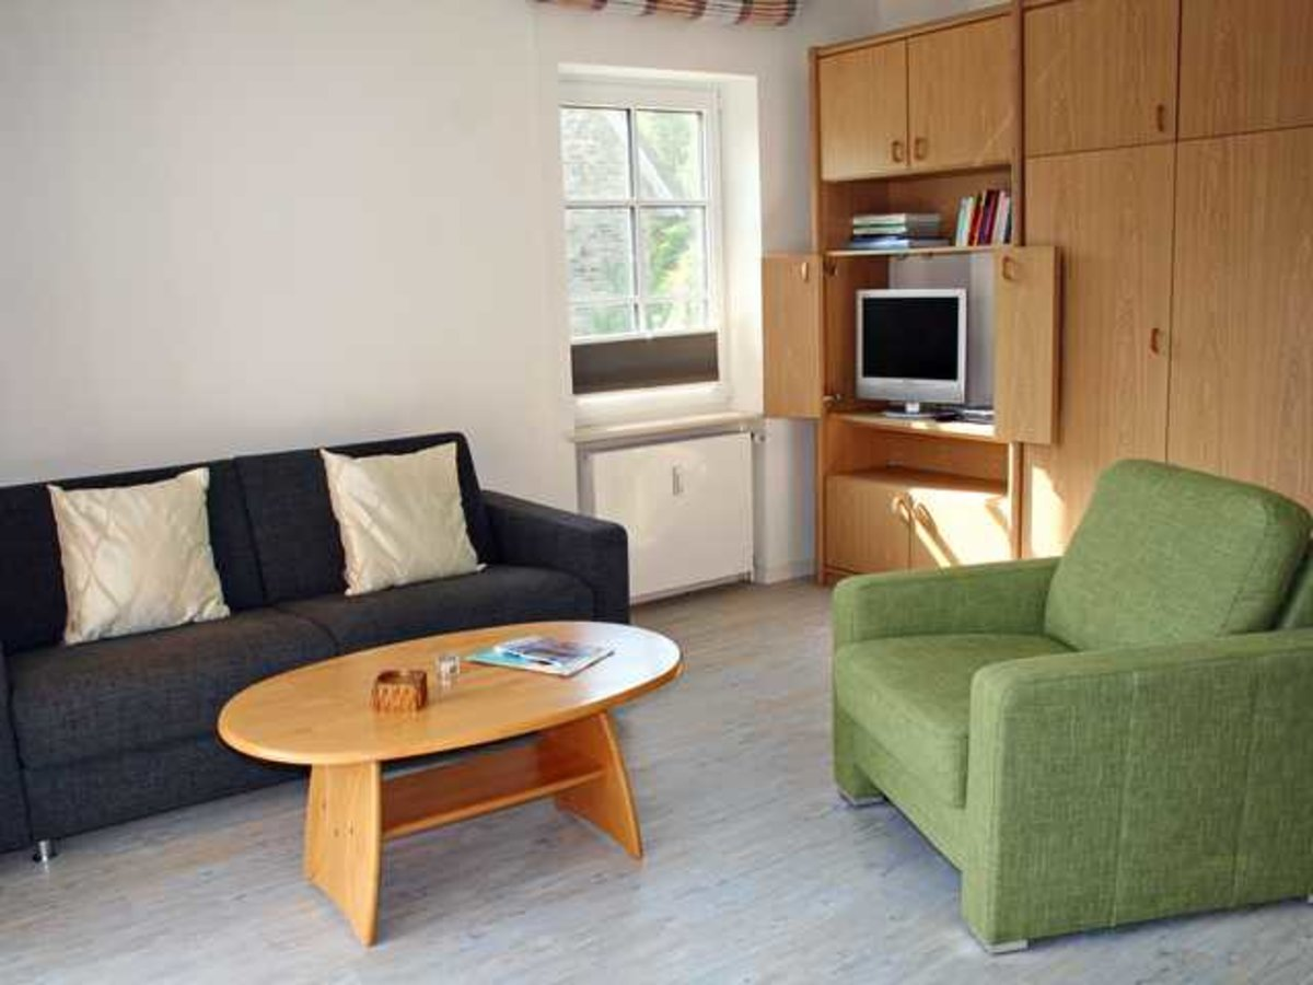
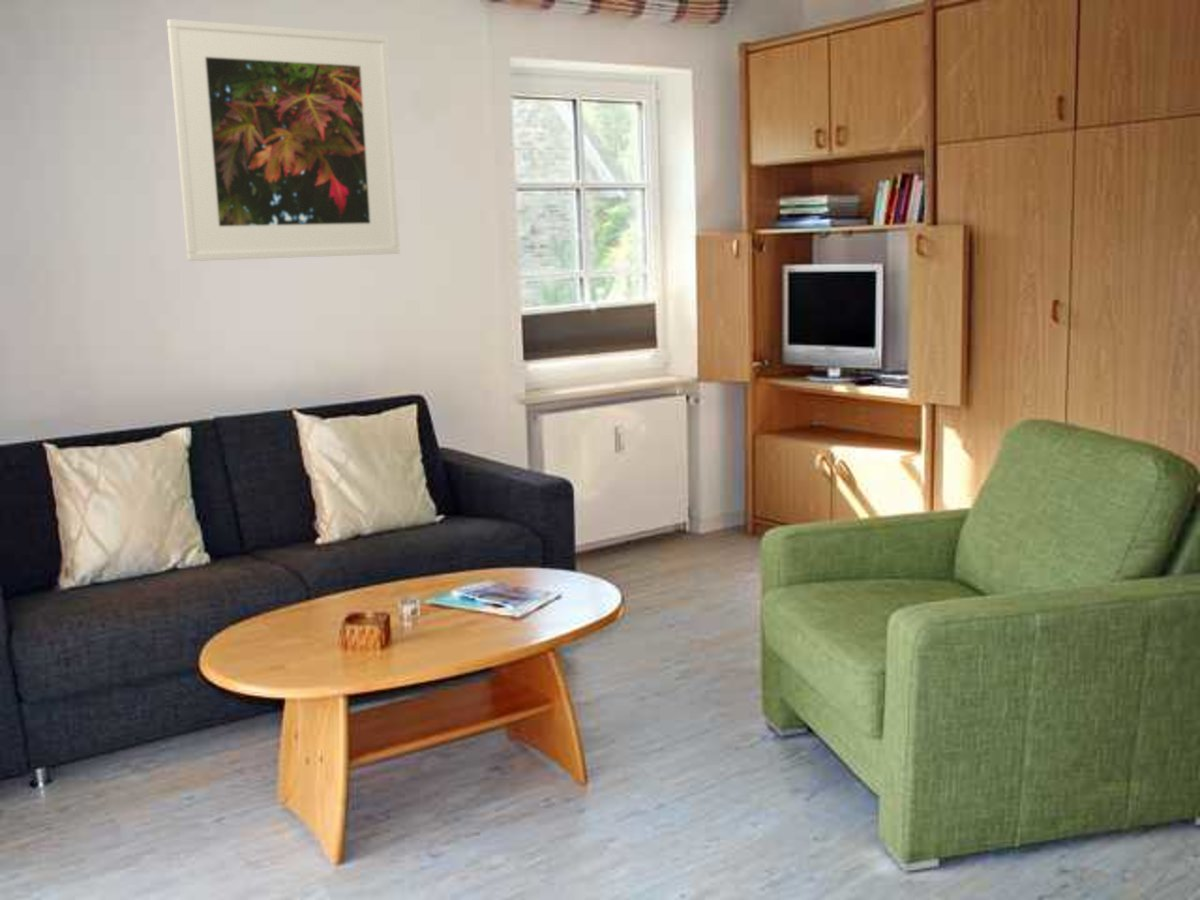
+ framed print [166,18,401,262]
